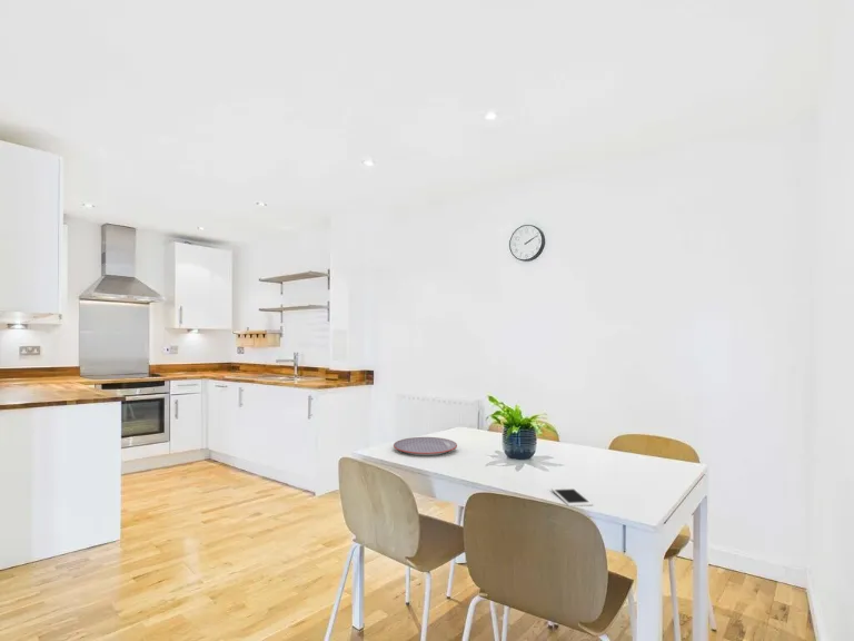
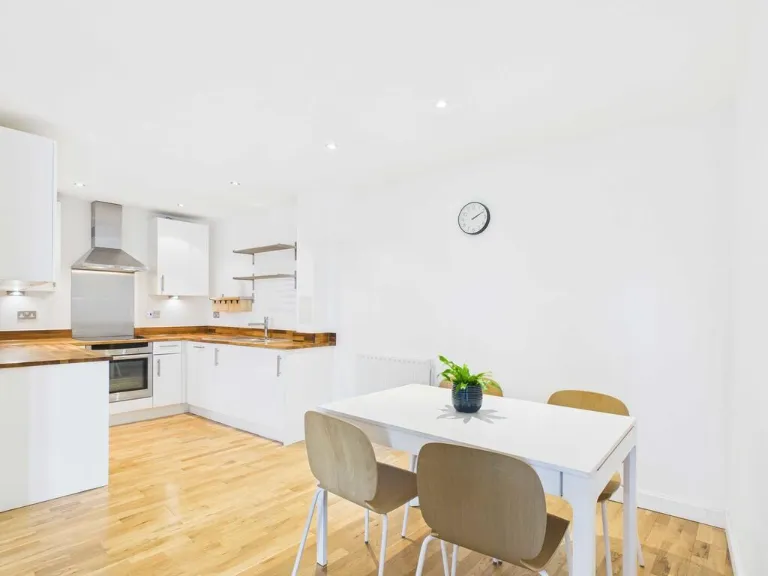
- cell phone [550,486,594,507]
- plate [393,436,458,456]
